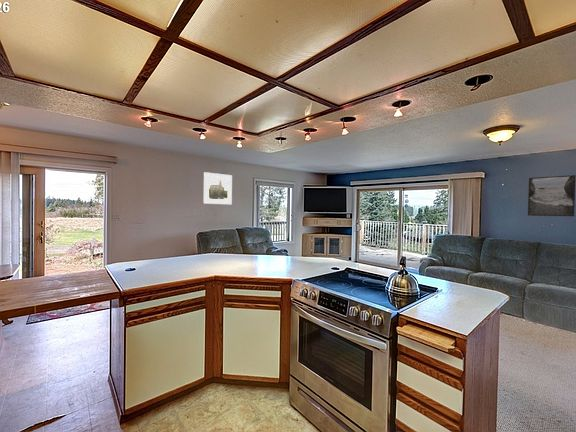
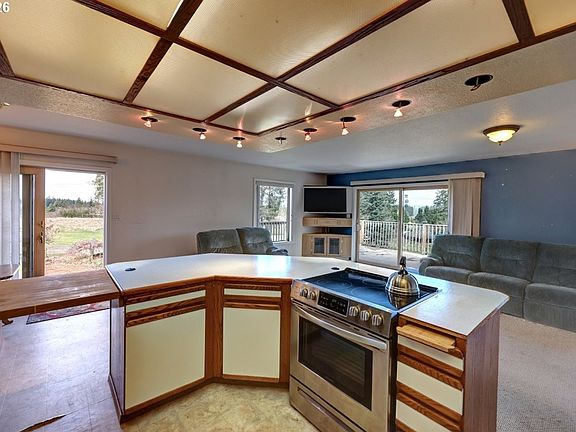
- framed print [203,171,233,205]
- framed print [527,174,576,217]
